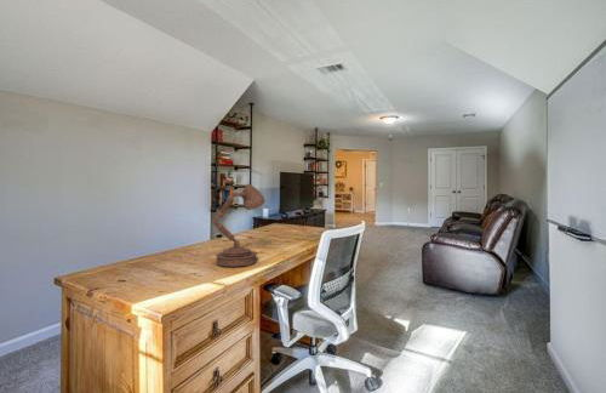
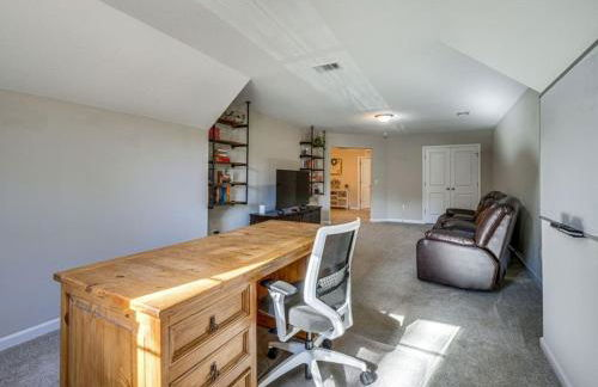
- desk lamp [211,183,267,268]
